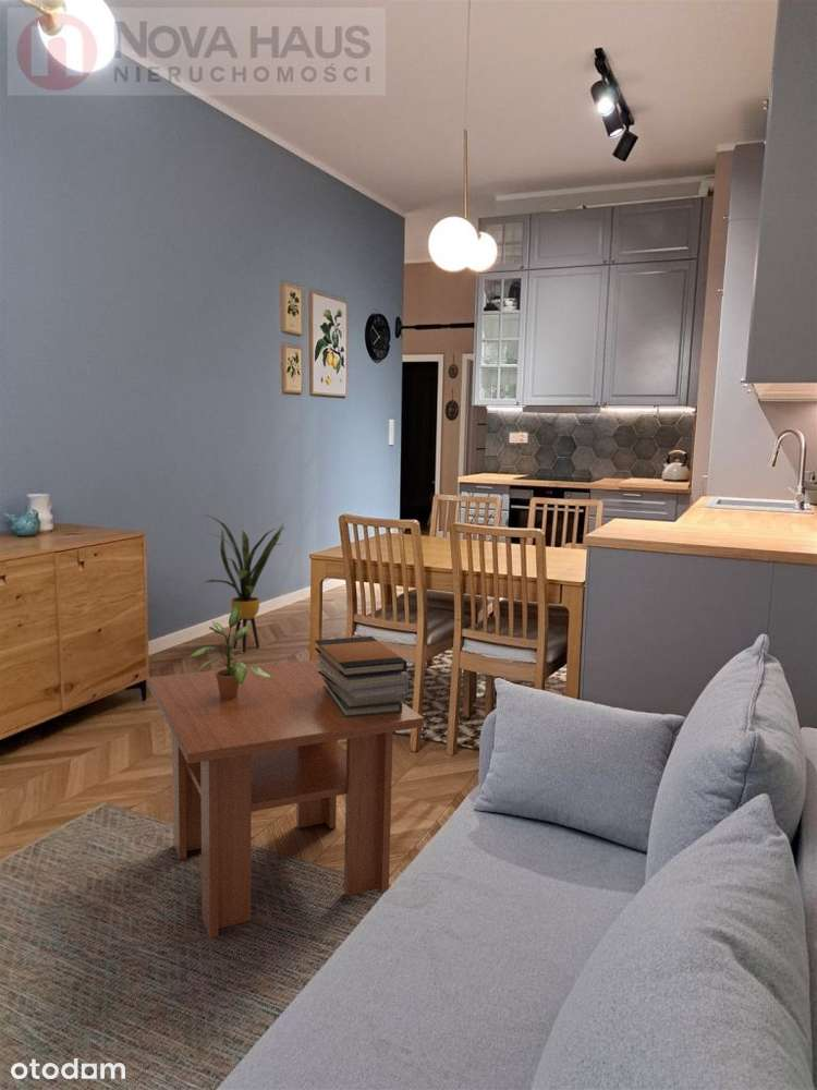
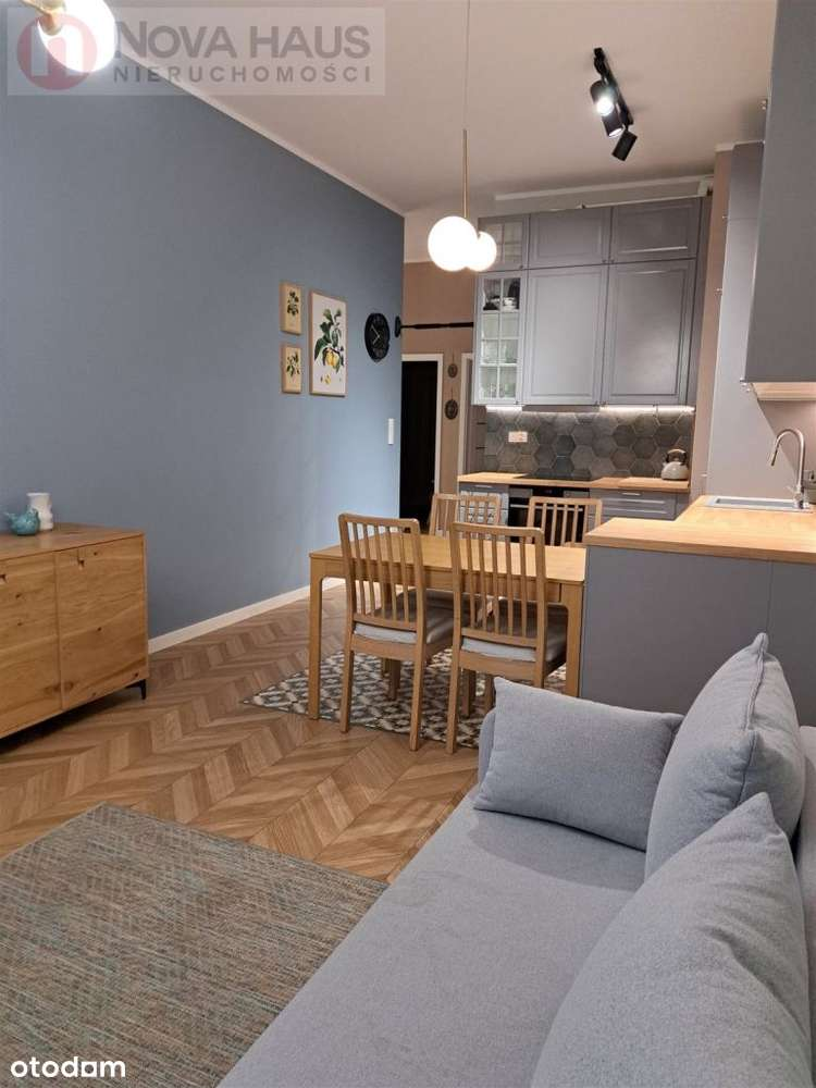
- house plant [200,513,286,654]
- potted plant [188,603,272,699]
- coffee table [146,658,425,940]
- book stack [314,635,410,717]
